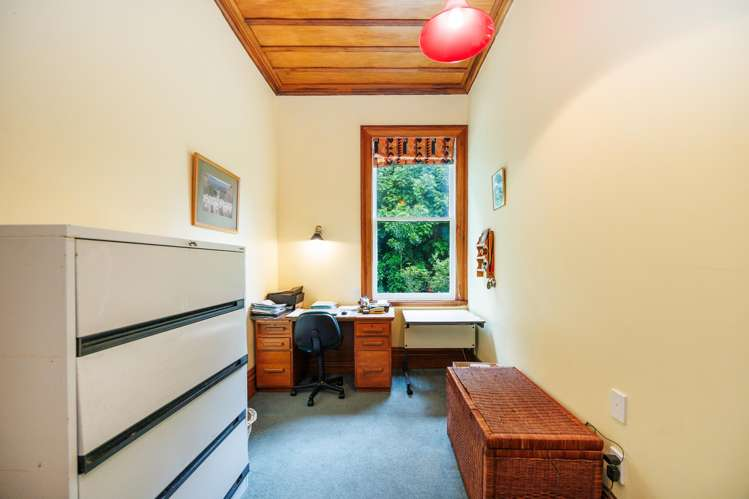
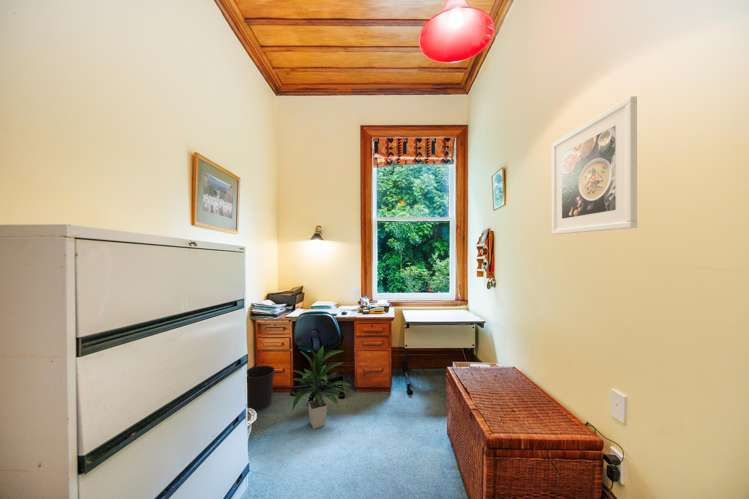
+ indoor plant [290,345,351,430]
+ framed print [551,95,638,235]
+ wastebasket [246,364,276,413]
